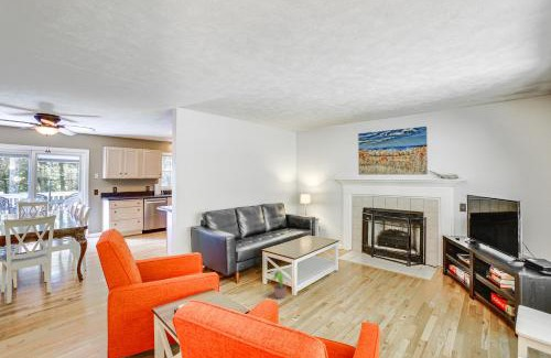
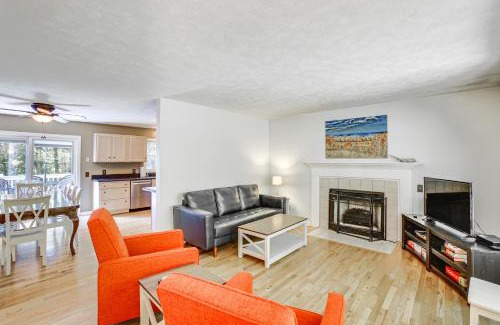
- potted plant [267,269,293,300]
